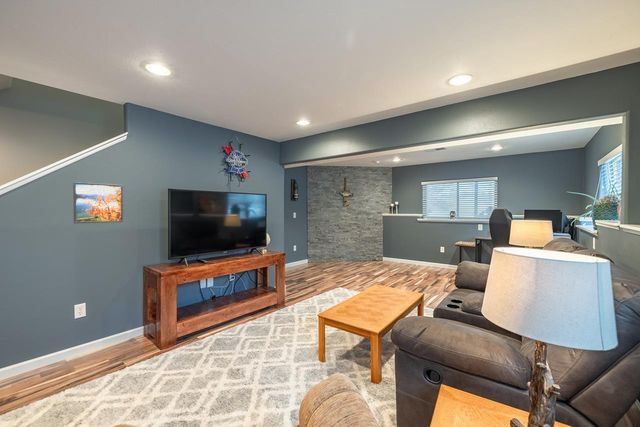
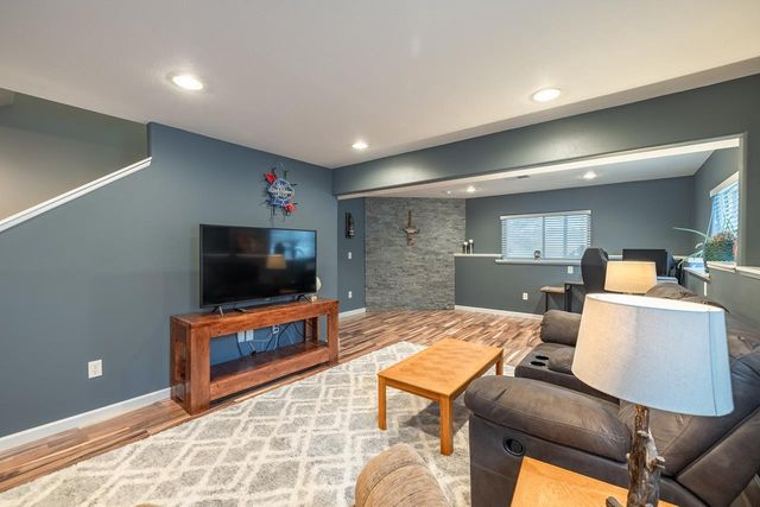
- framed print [72,181,124,224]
